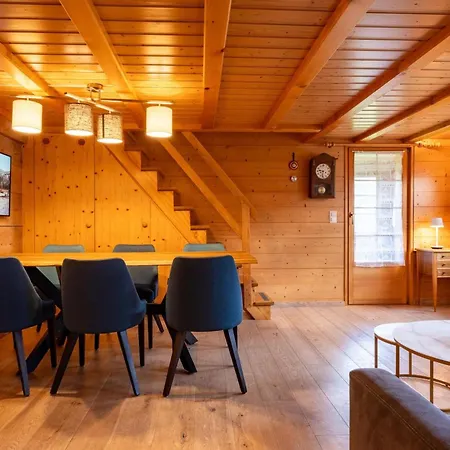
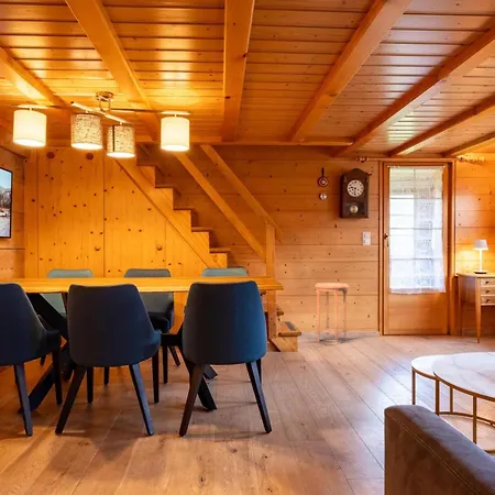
+ side table [314,282,351,345]
